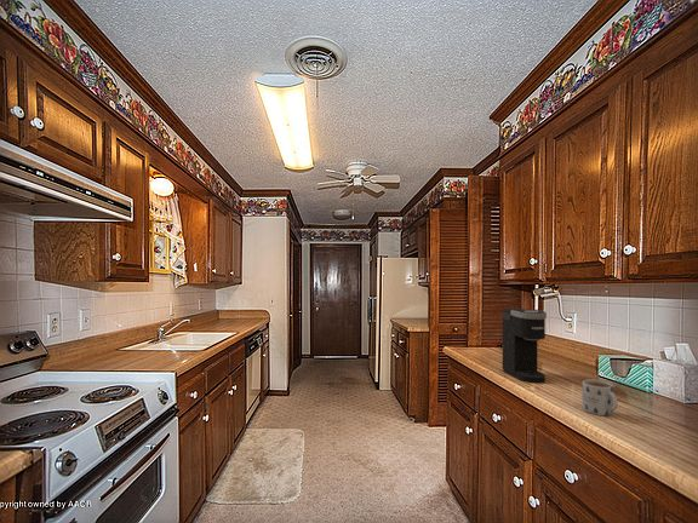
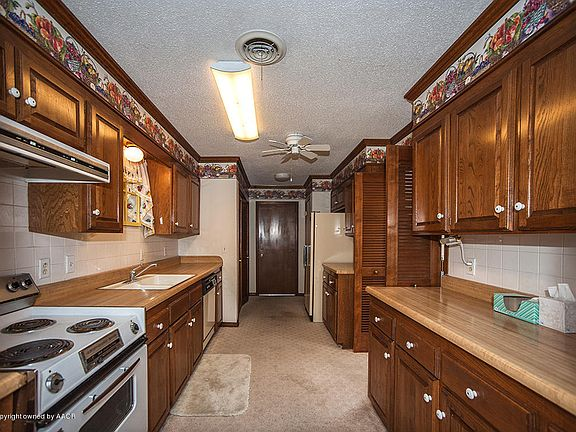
- coffee maker [502,308,548,385]
- mug [582,379,619,416]
